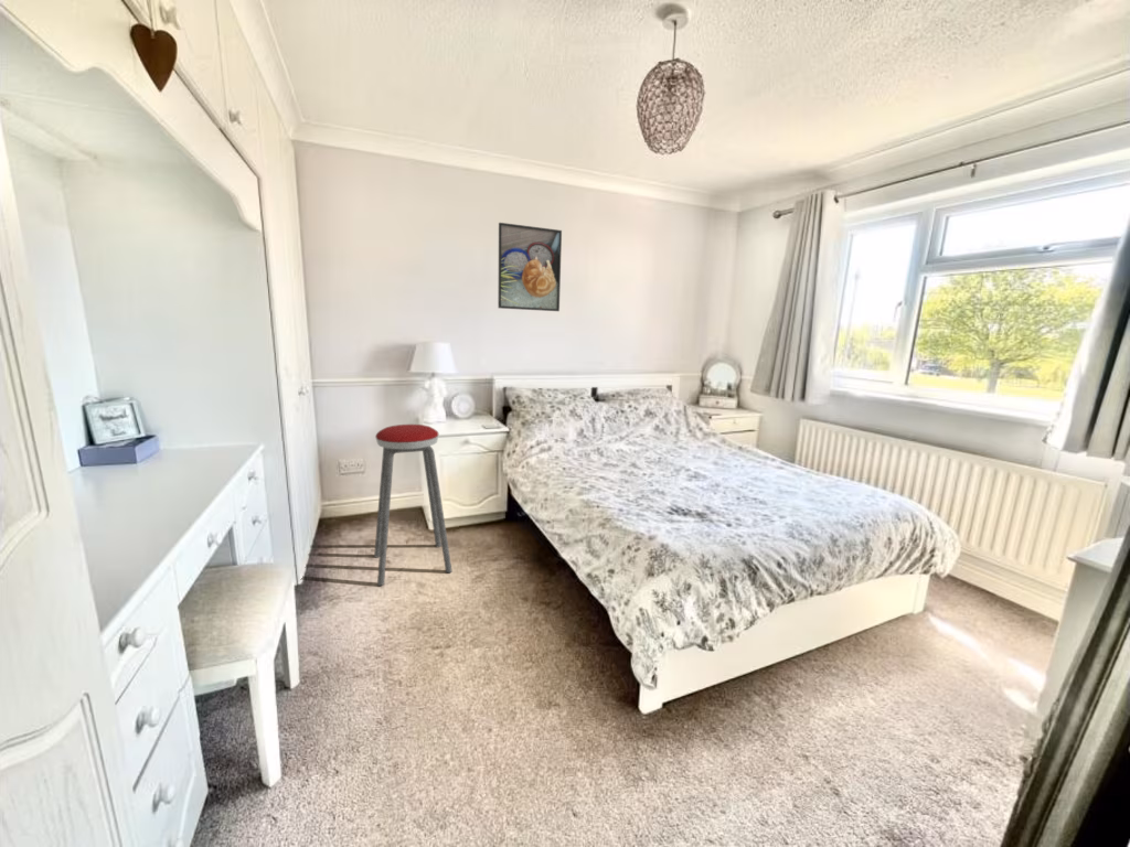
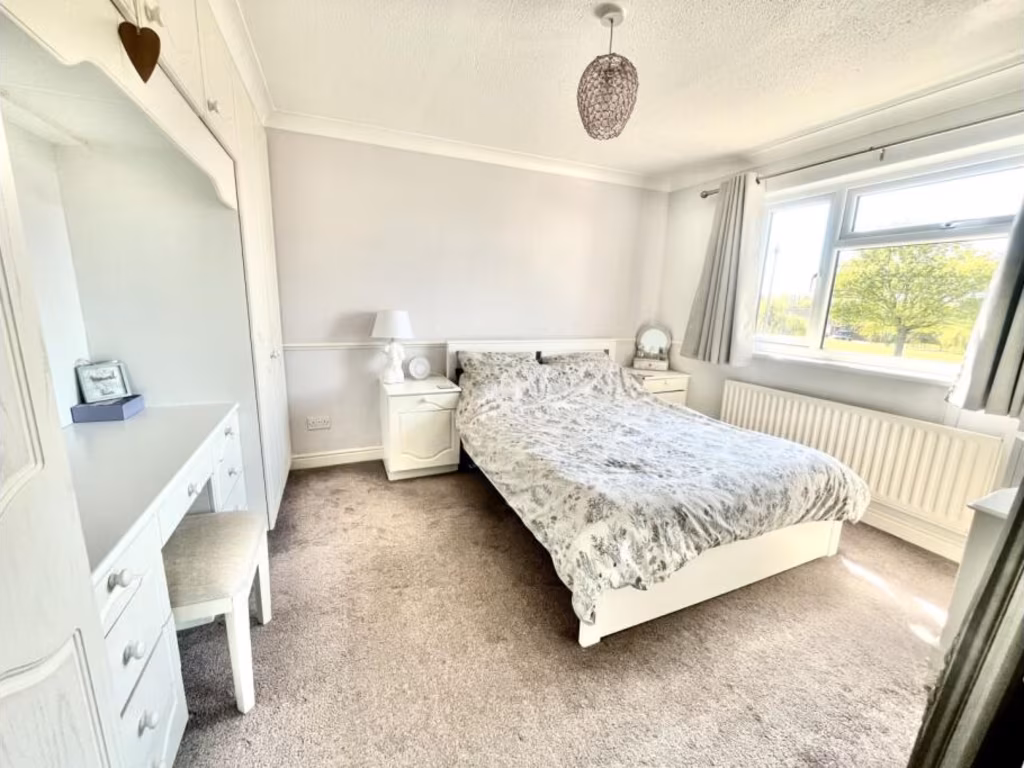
- music stool [373,424,454,587]
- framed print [497,222,563,312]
